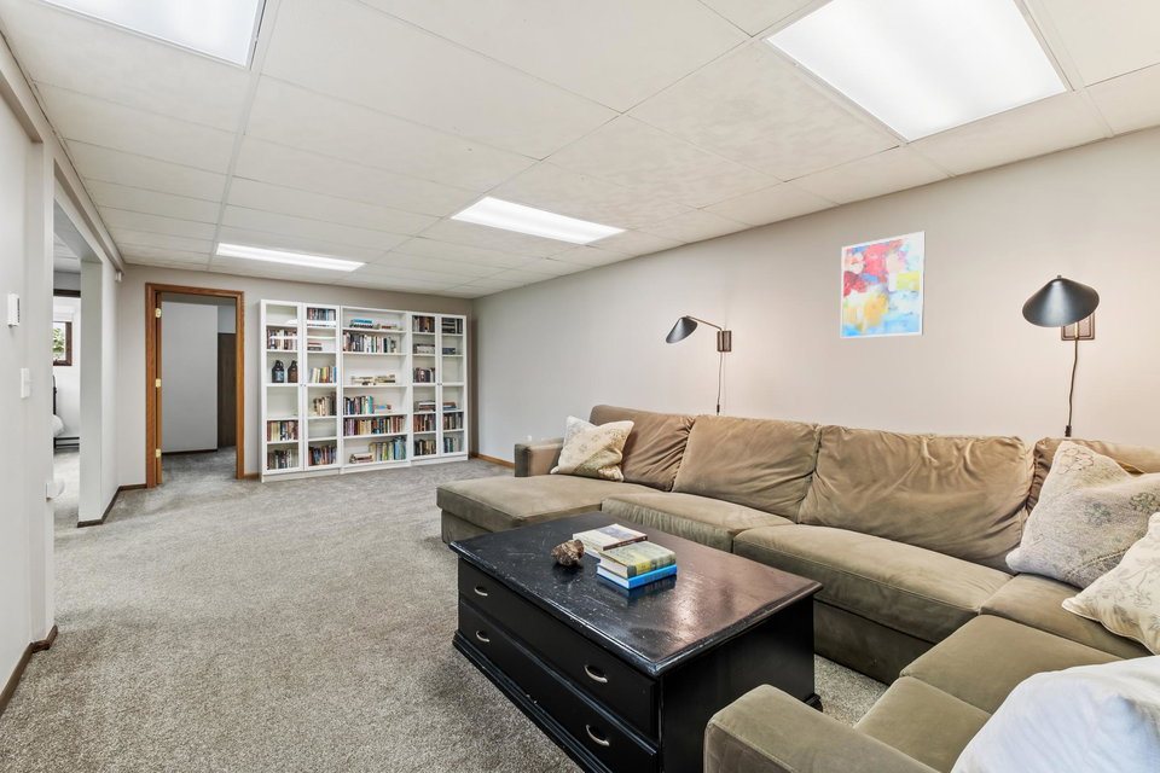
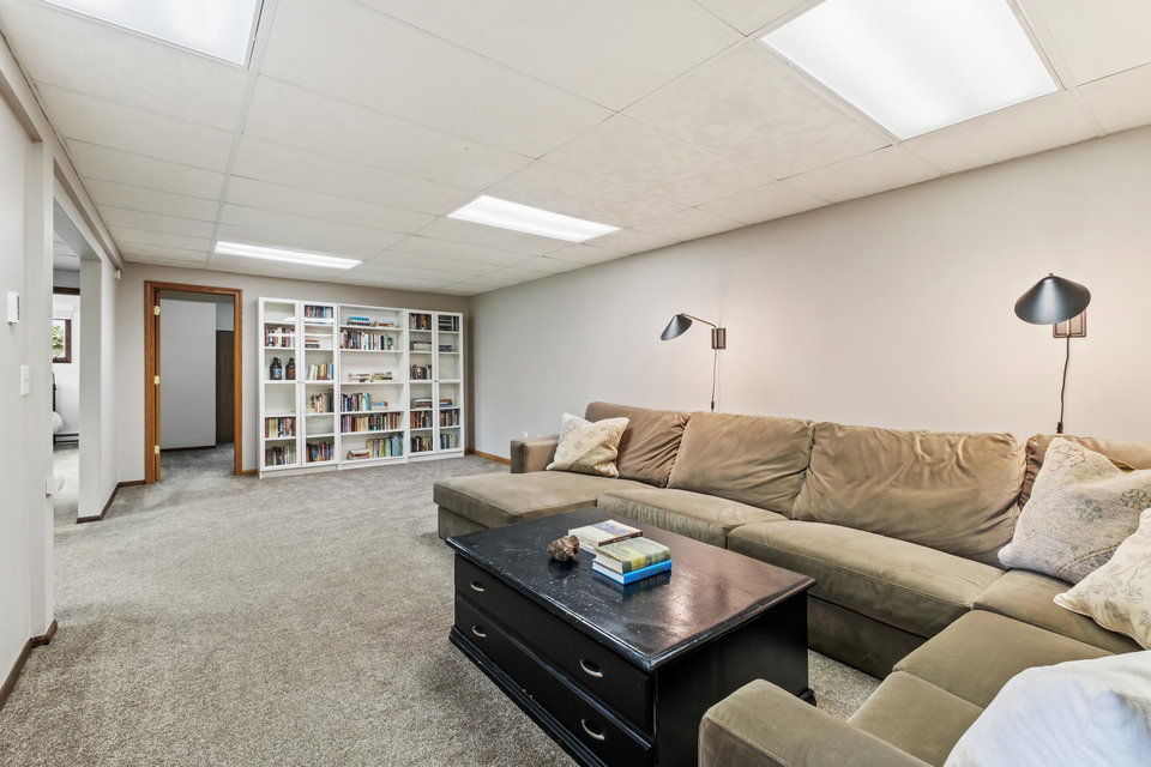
- wall art [840,231,927,341]
